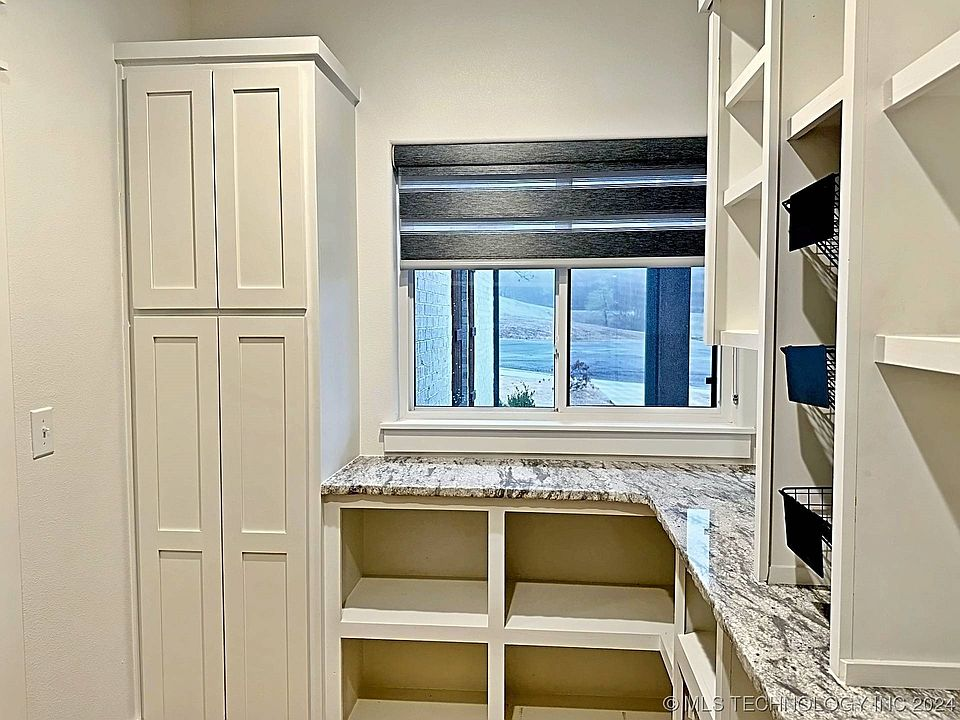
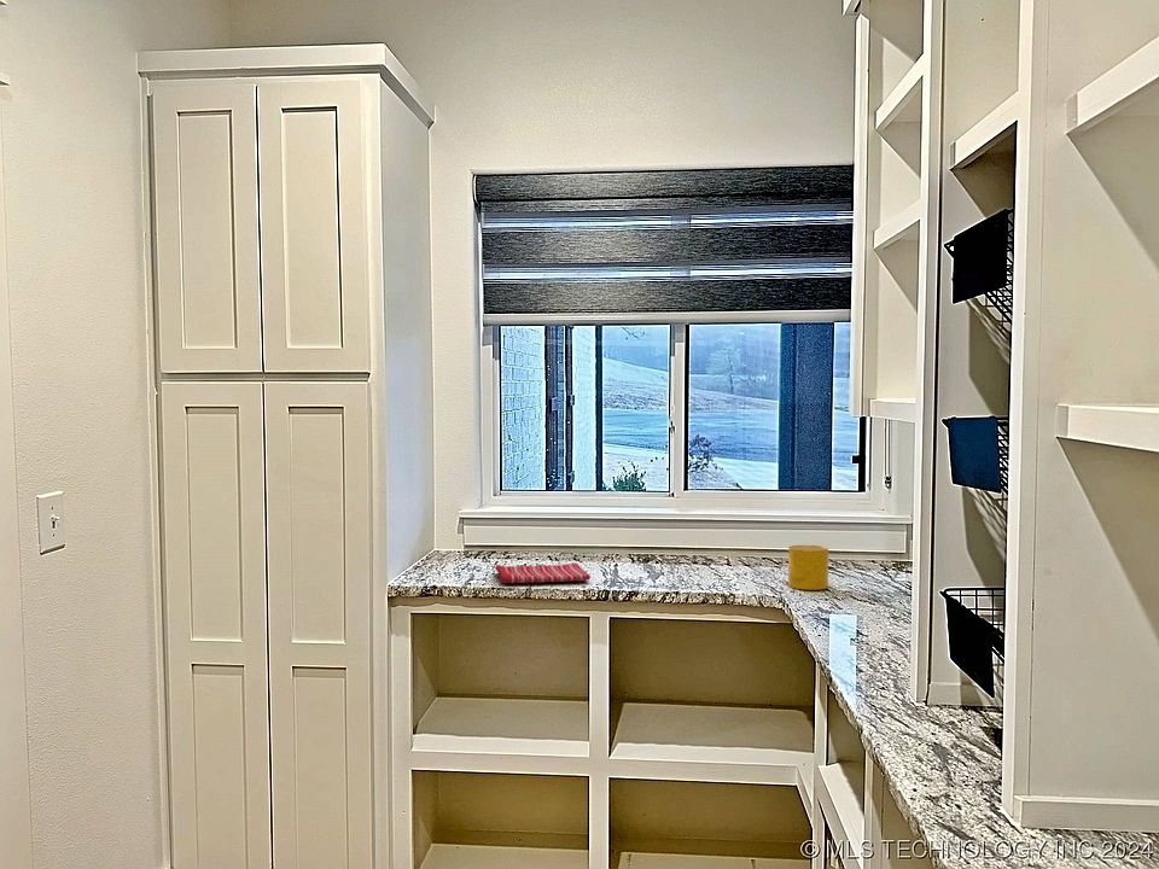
+ cup [787,544,829,591]
+ dish towel [494,561,592,584]
